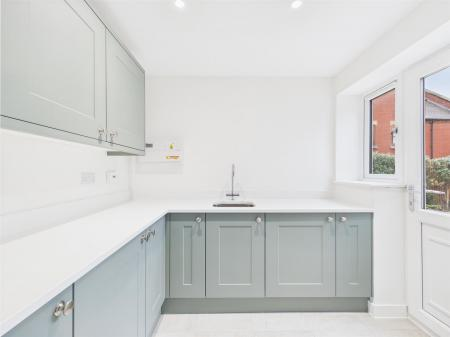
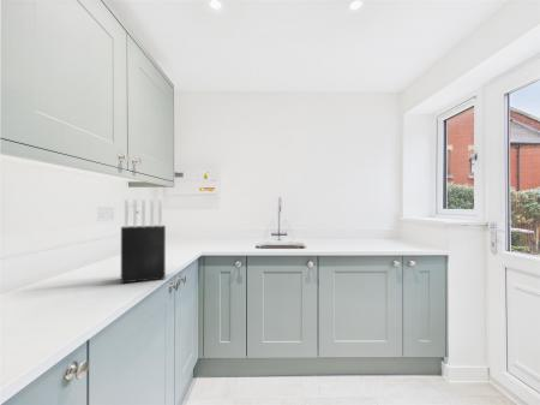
+ knife block [120,198,167,284]
